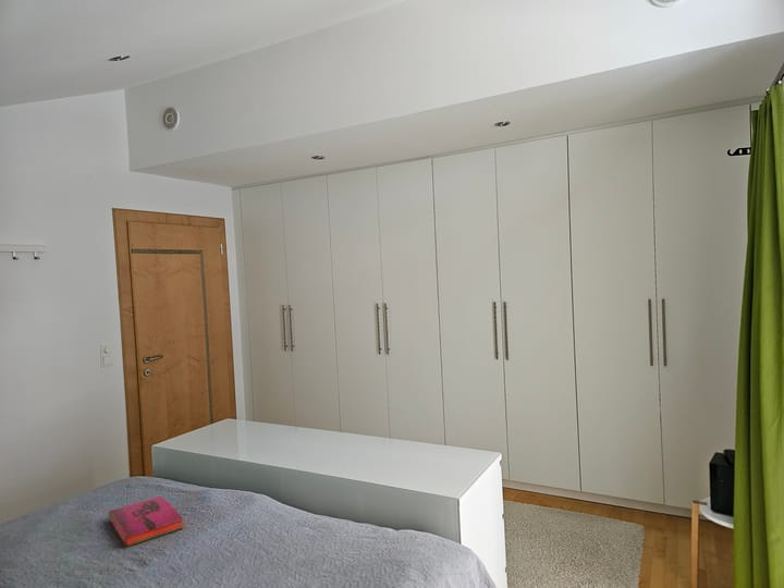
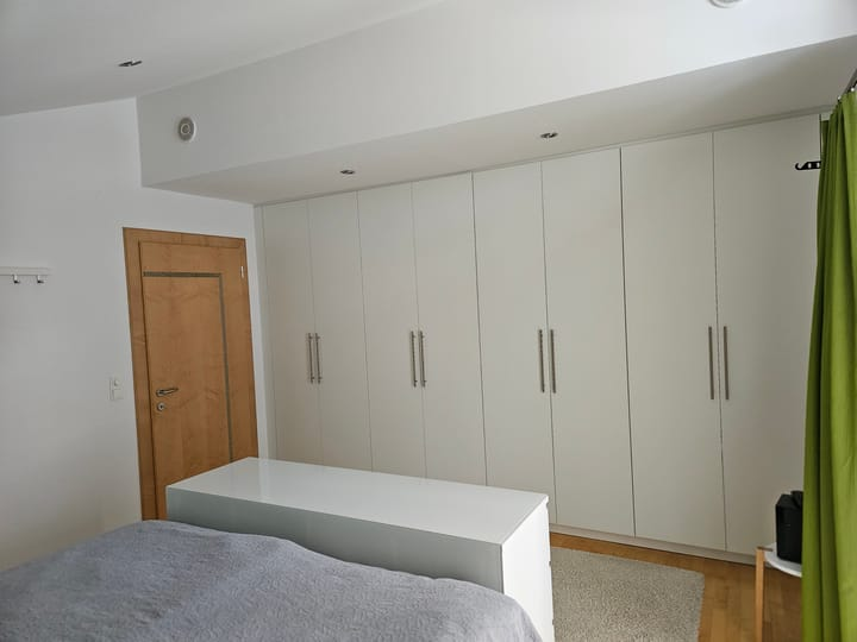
- hardback book [107,495,185,548]
